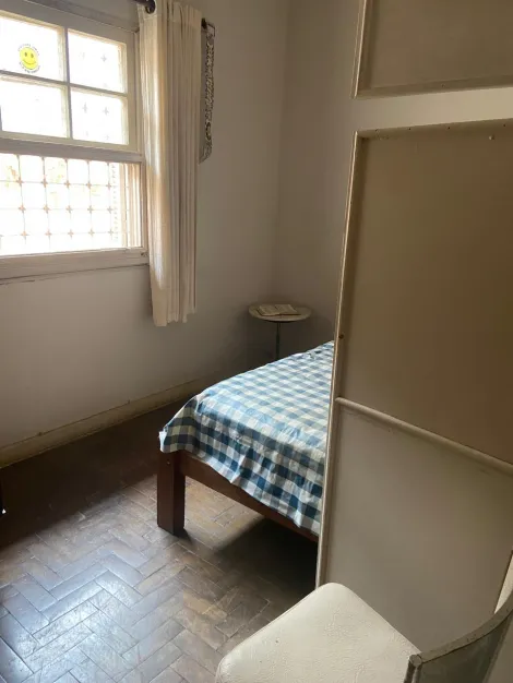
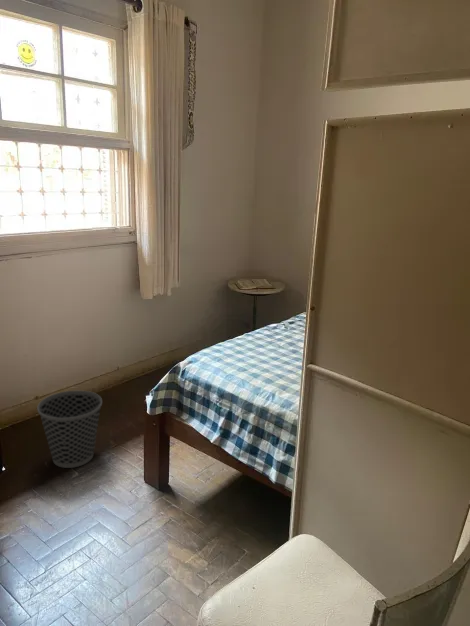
+ wastebasket [36,390,103,469]
